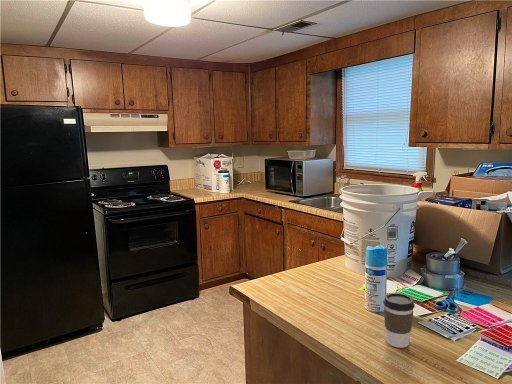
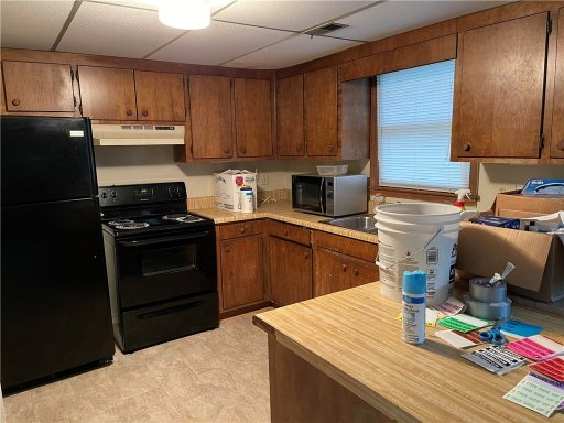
- coffee cup [382,292,416,349]
